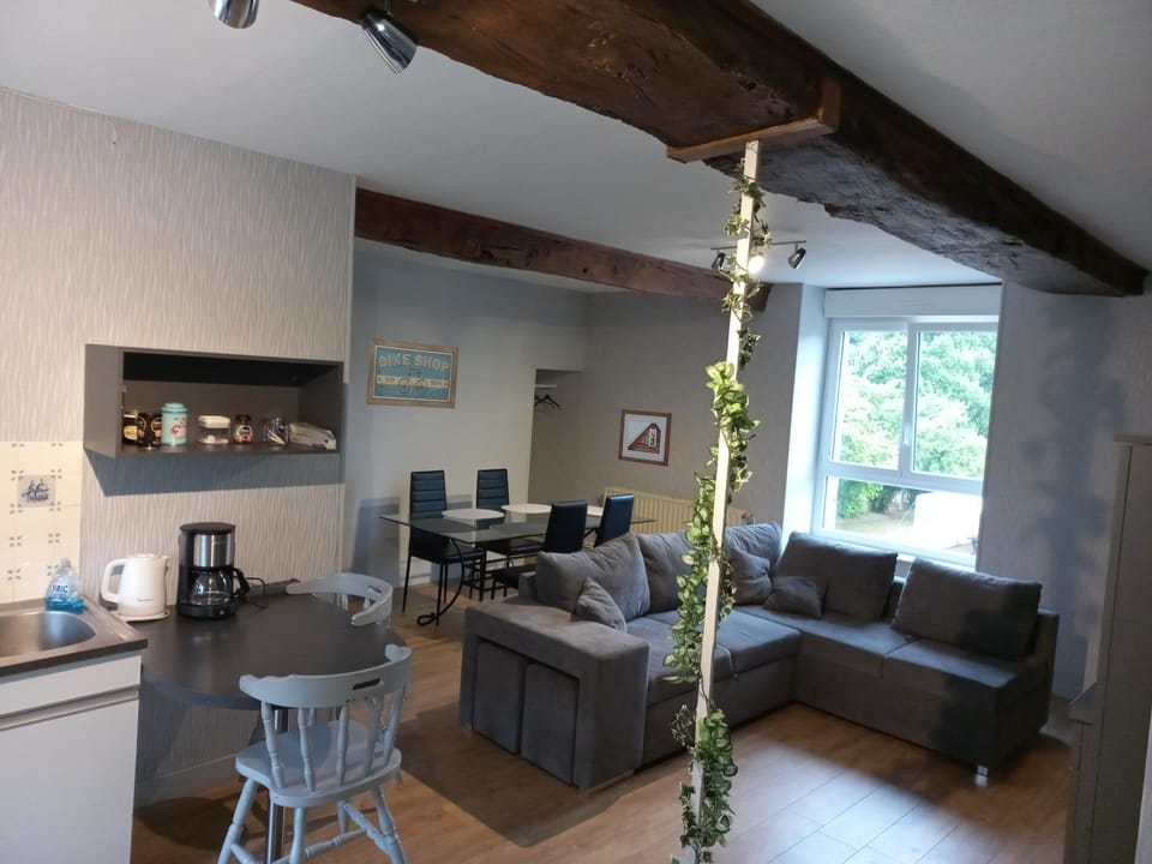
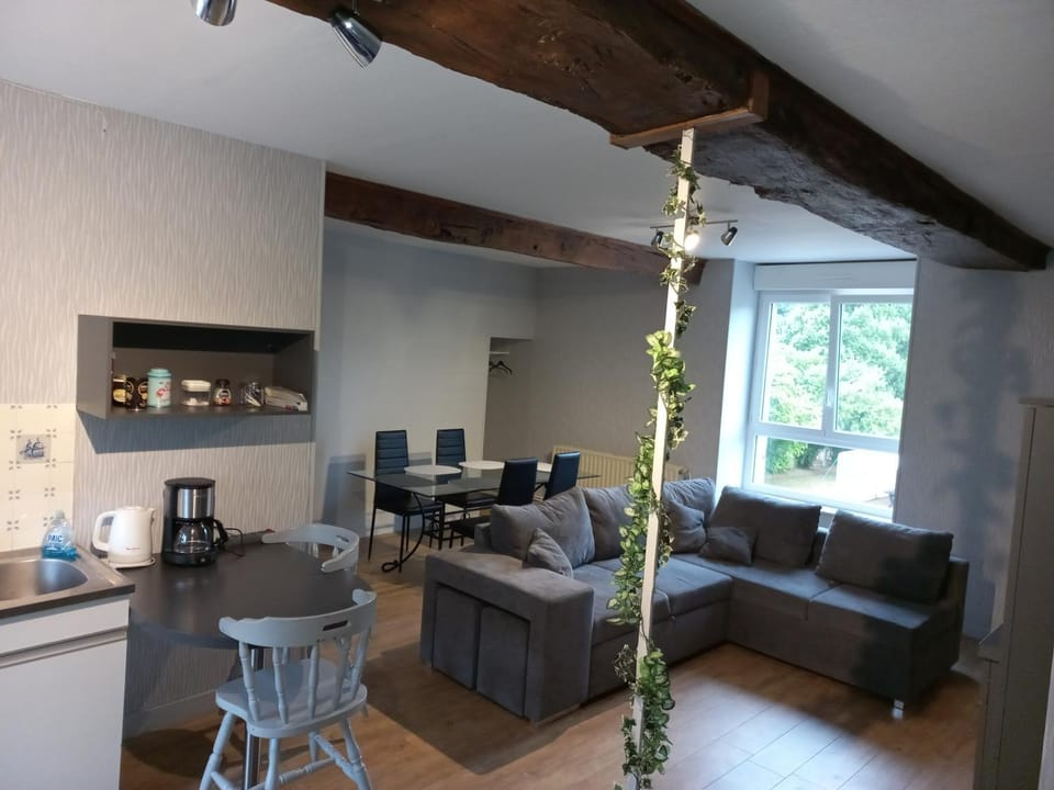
- picture frame [617,408,673,468]
- wall art [365,337,460,409]
